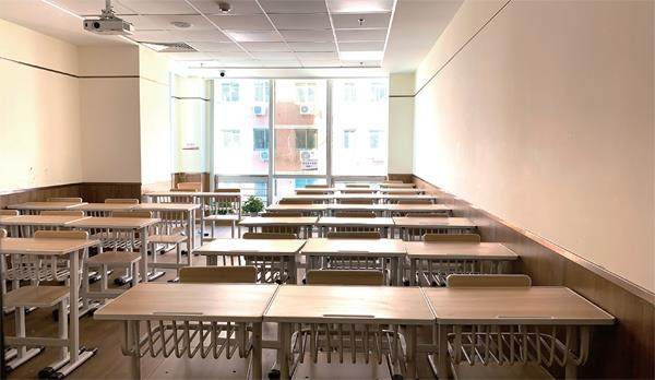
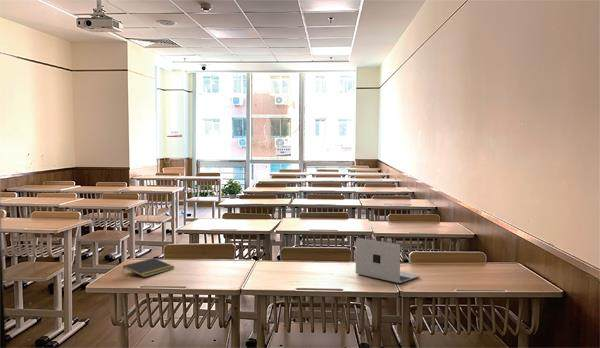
+ laptop [355,237,421,284]
+ notepad [121,257,176,278]
